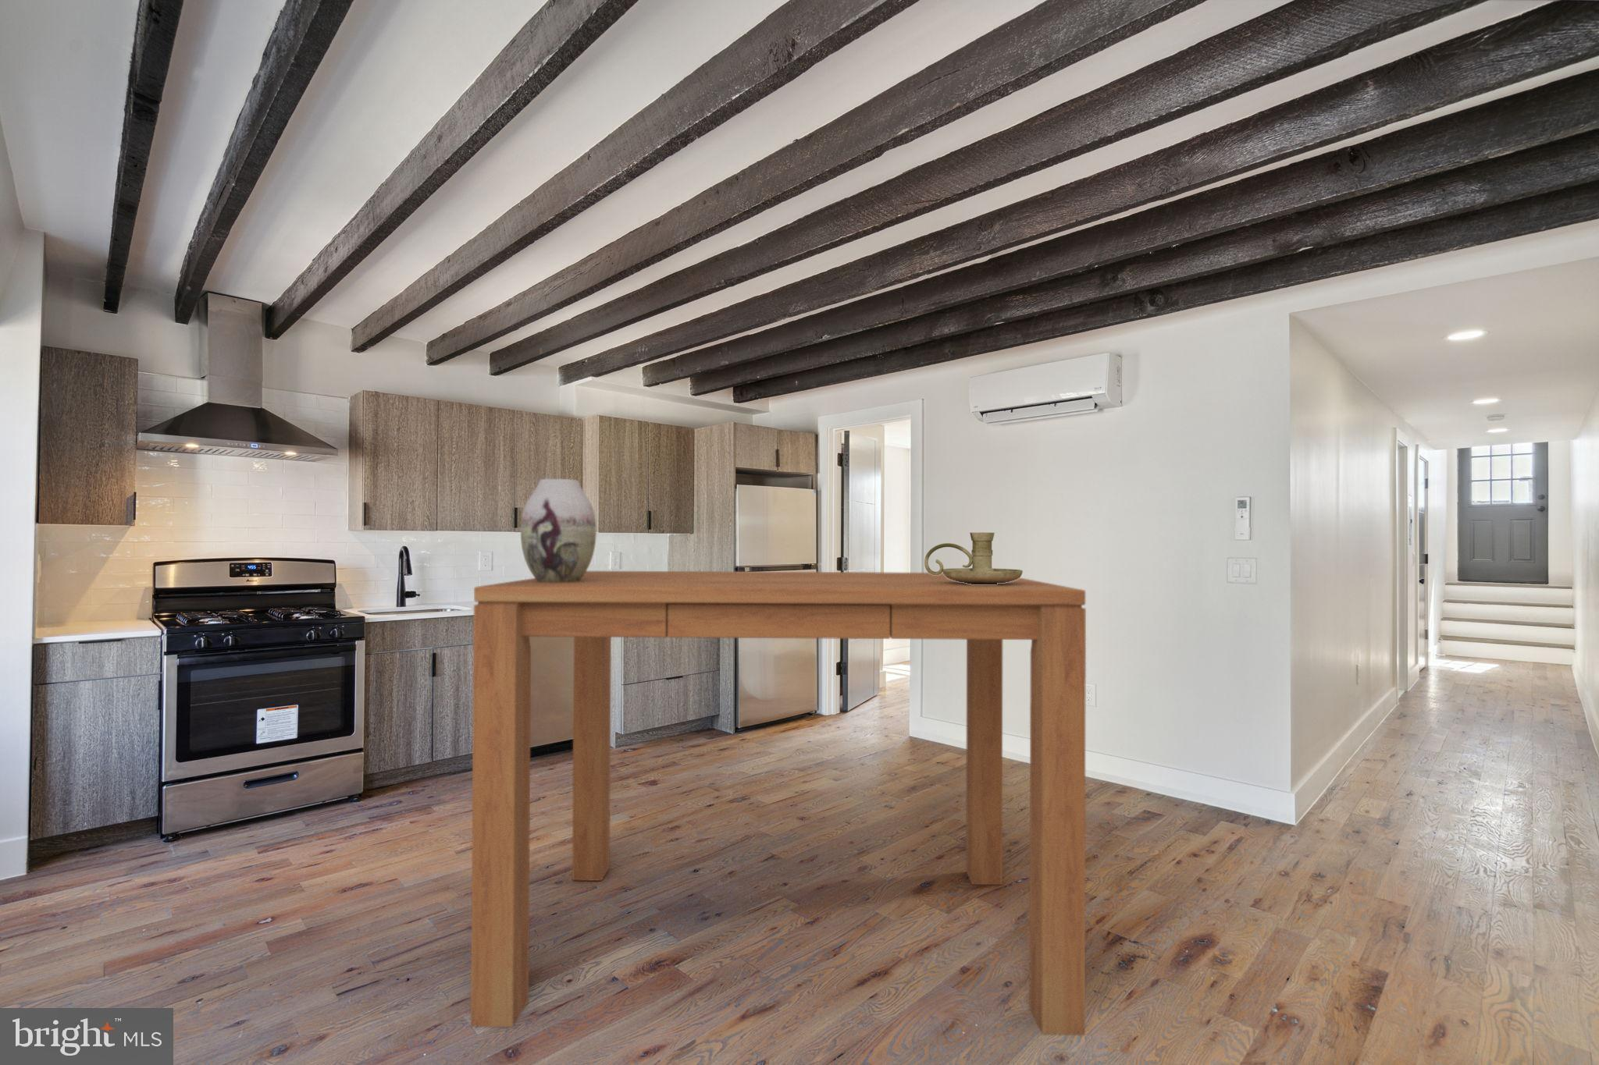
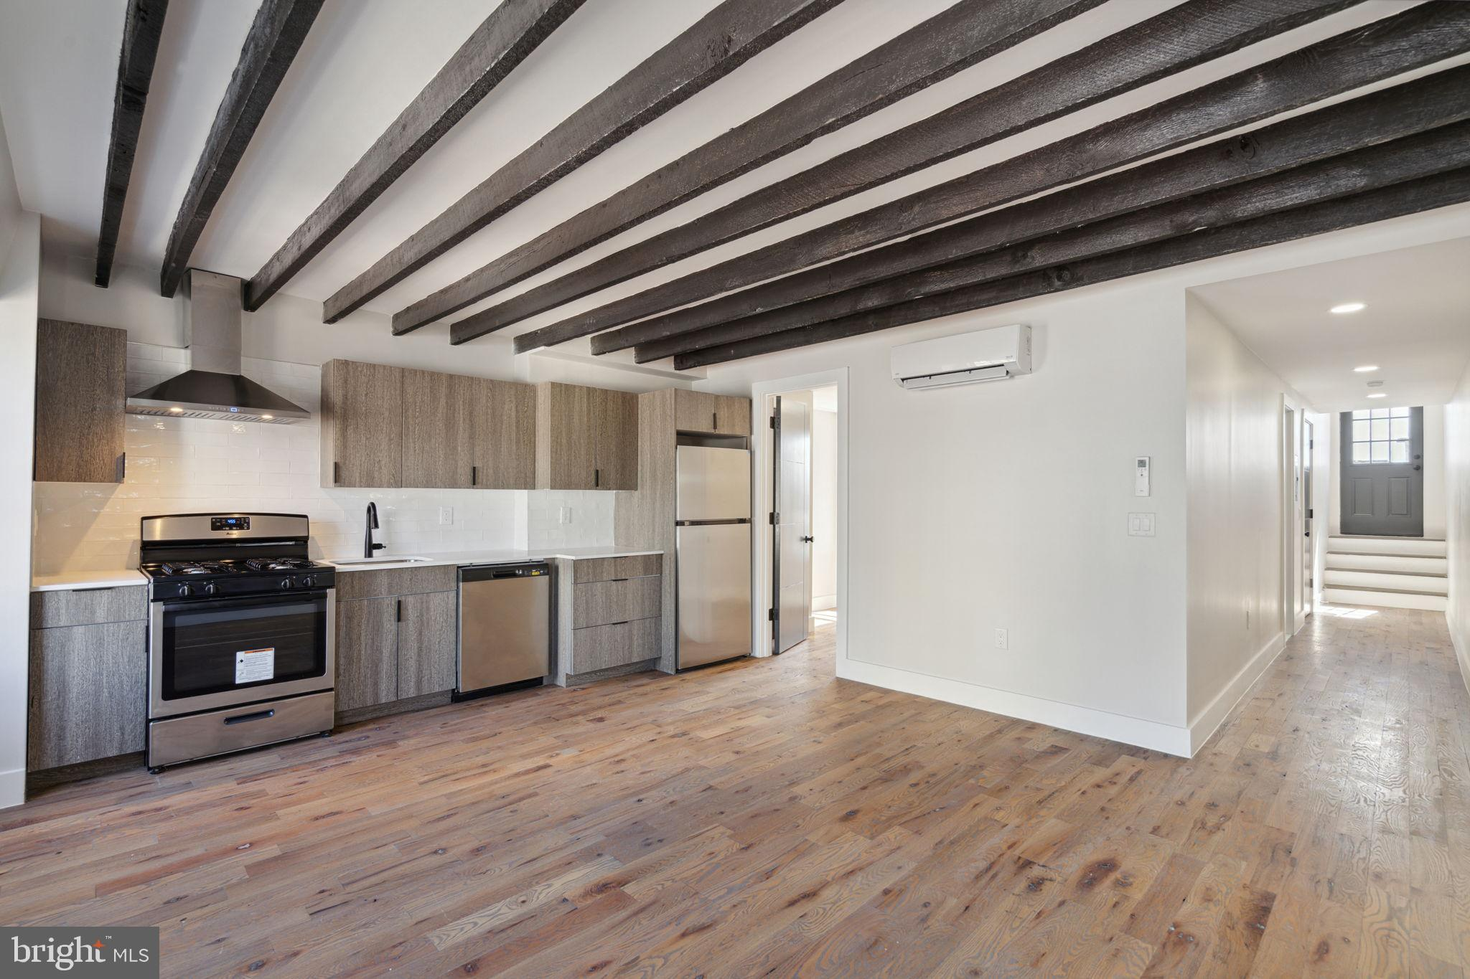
- candle holder [924,532,1024,585]
- vase [520,478,597,582]
- dining table [470,571,1087,1036]
